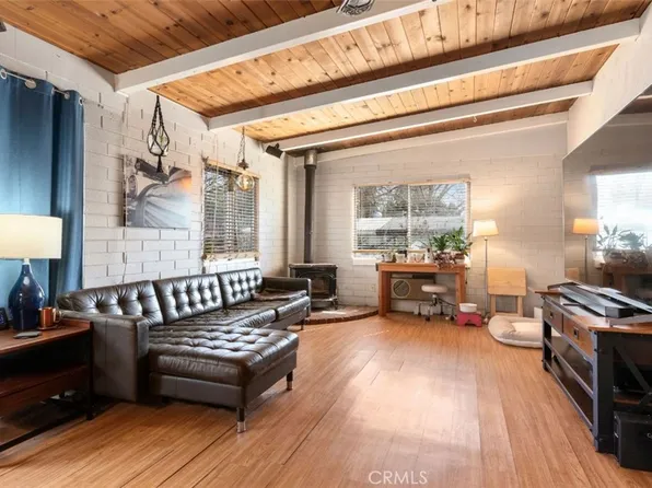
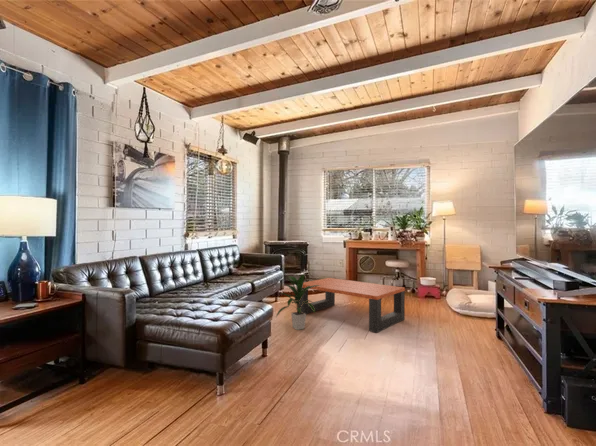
+ coffee table [299,277,406,334]
+ indoor plant [275,273,320,331]
